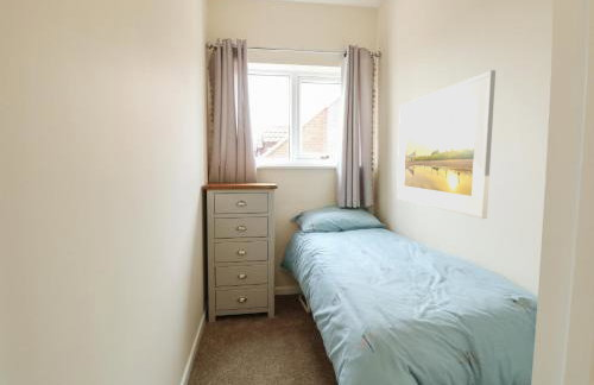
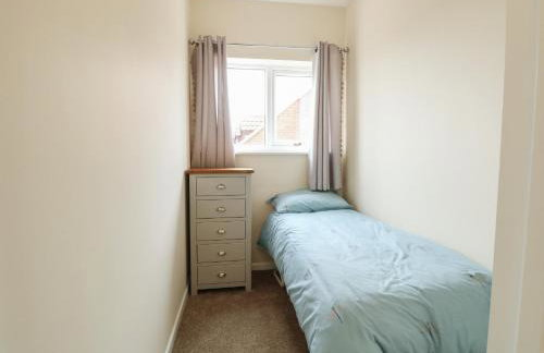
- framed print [396,69,497,220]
